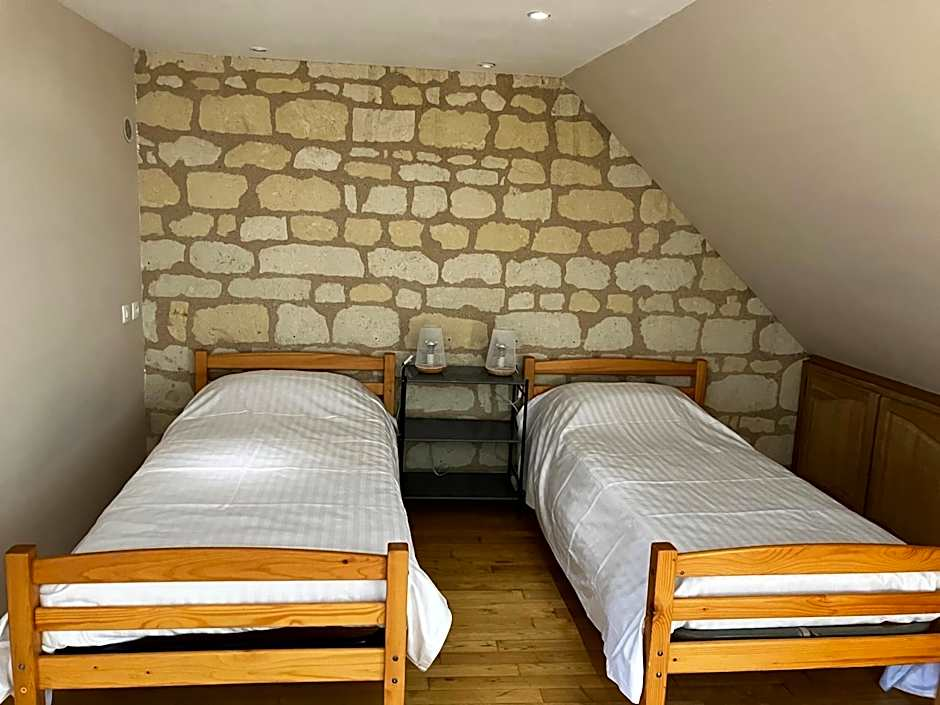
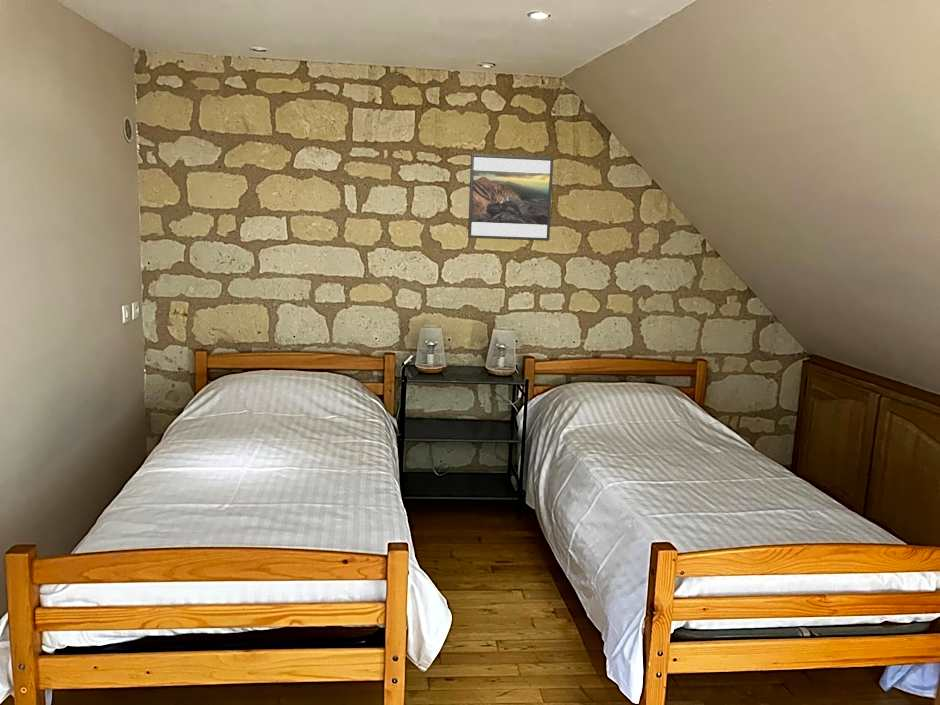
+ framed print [467,153,554,242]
